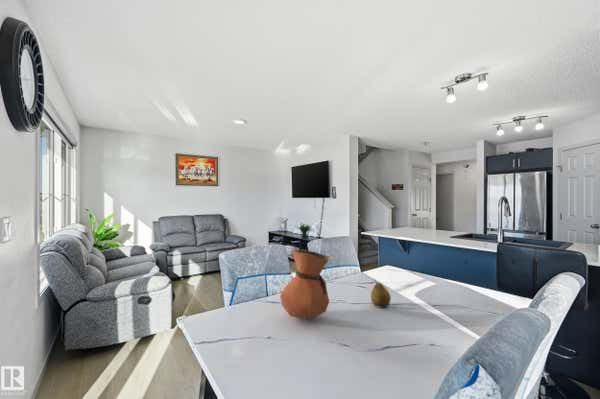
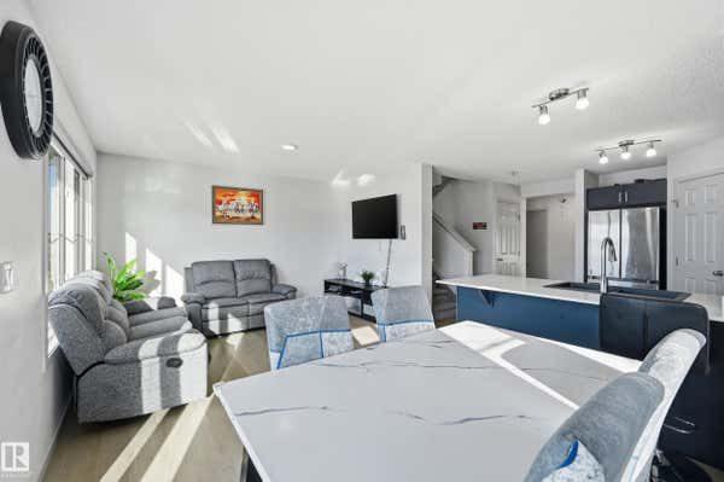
- fruit [370,279,392,309]
- vase [279,248,330,320]
